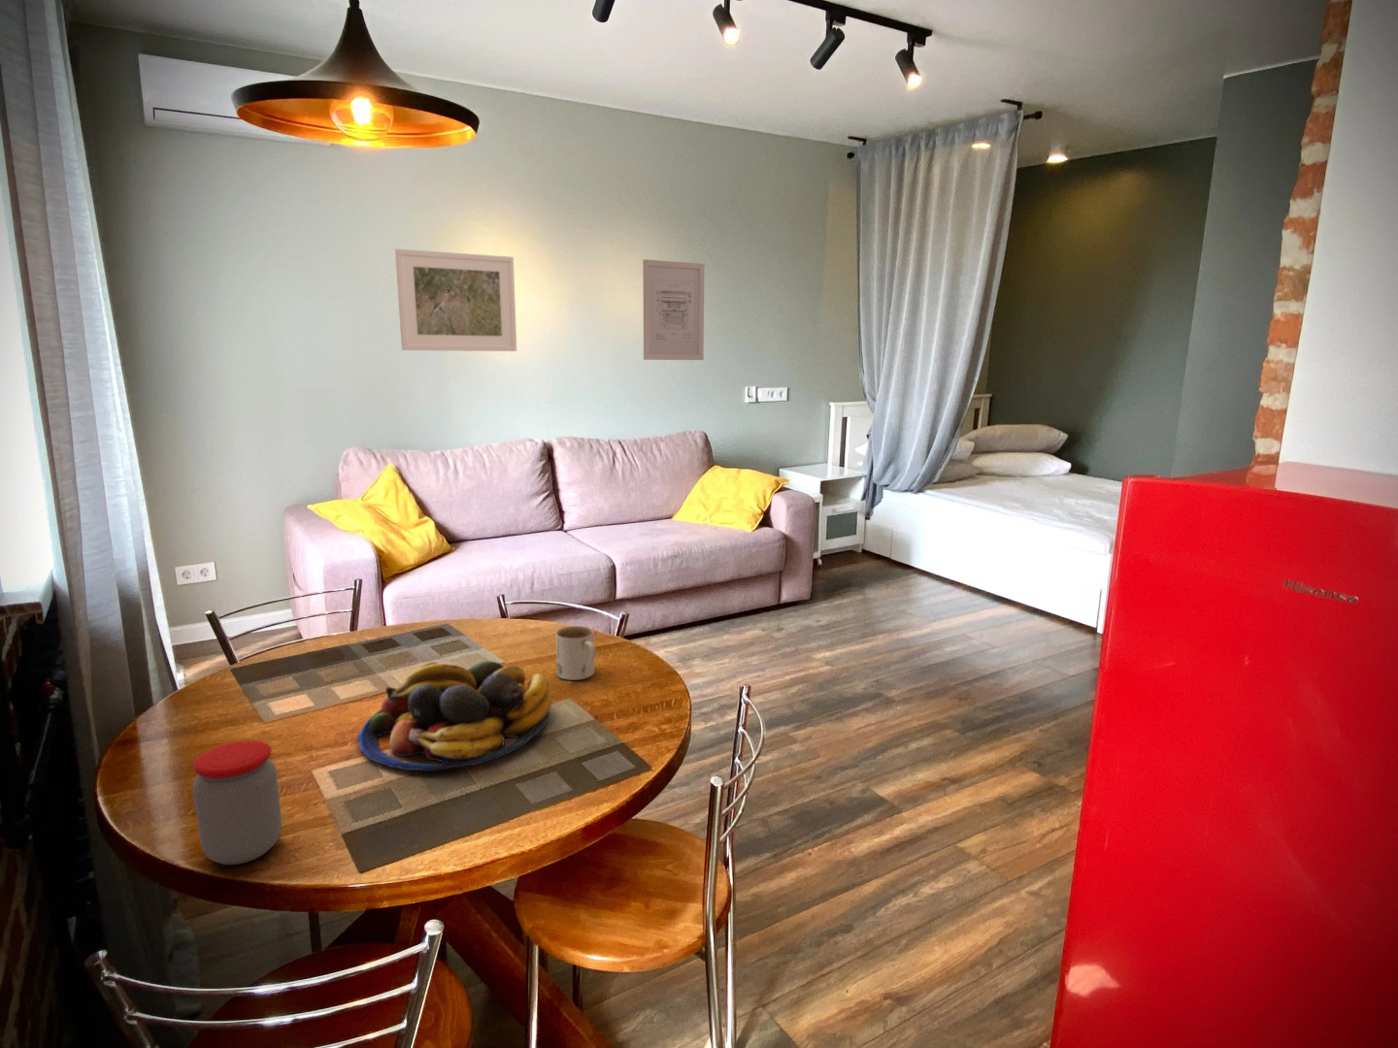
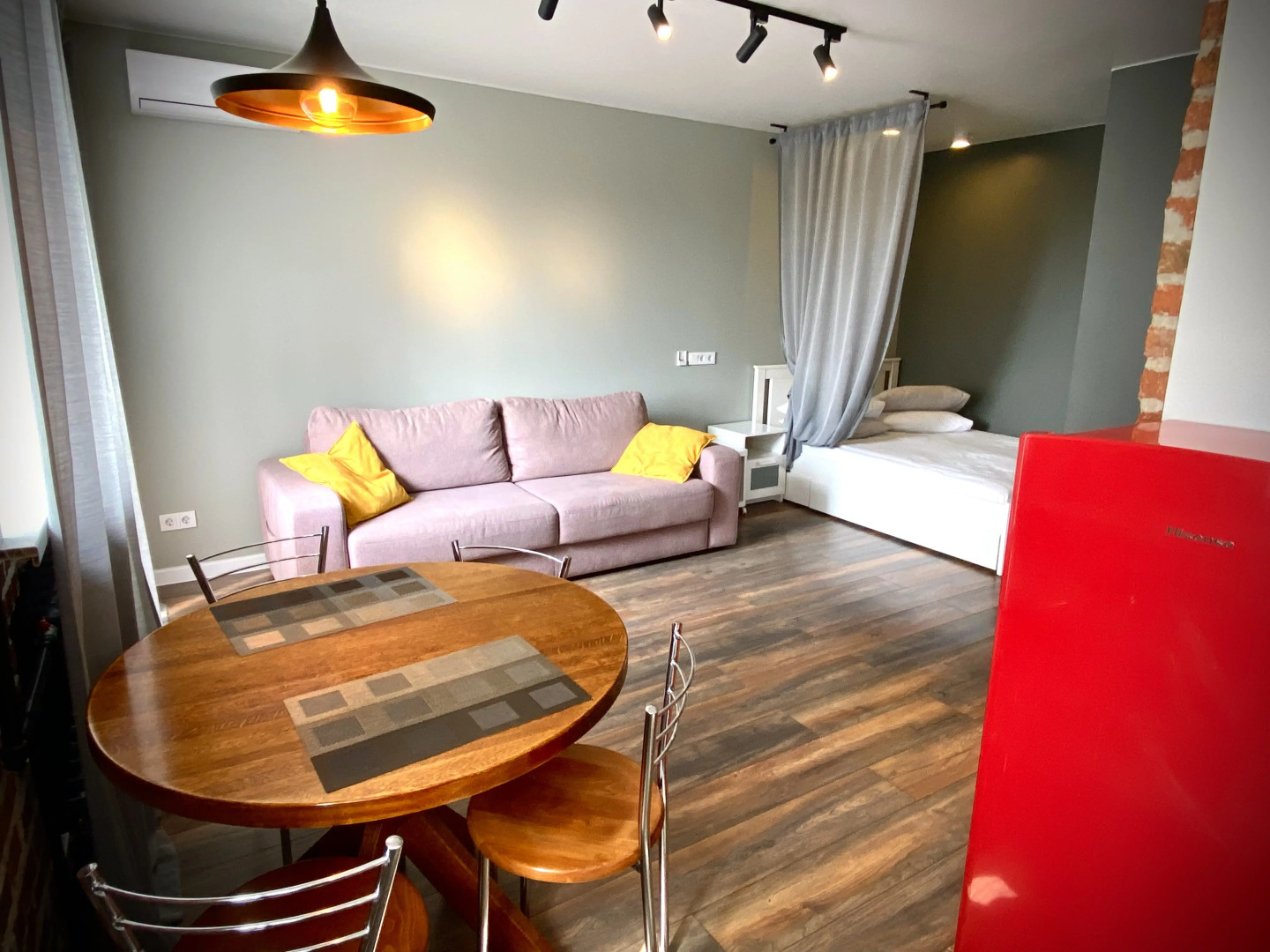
- mug [555,625,597,681]
- jar [192,740,283,865]
- fruit bowl [358,659,554,773]
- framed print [394,249,517,352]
- wall art [642,258,705,361]
